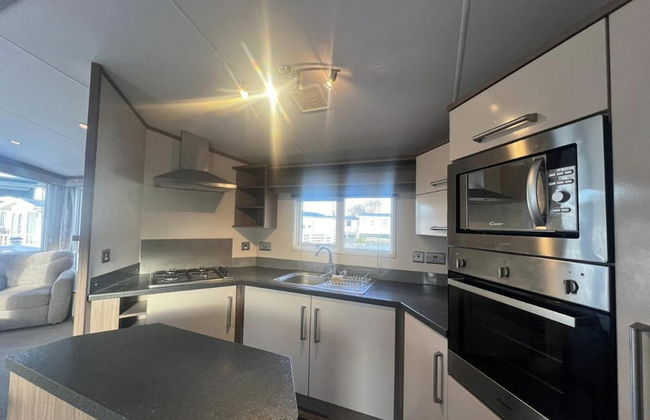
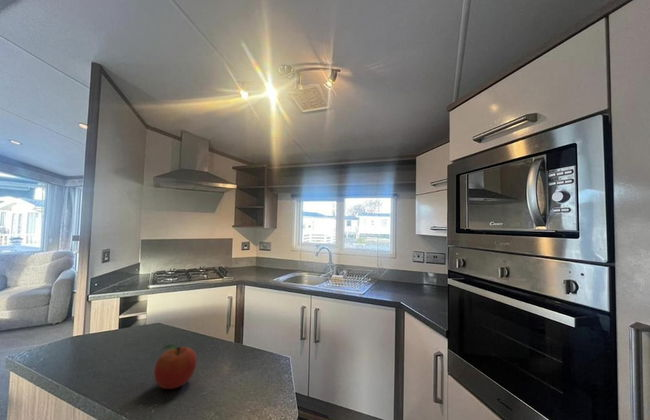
+ fruit [153,343,198,390]
